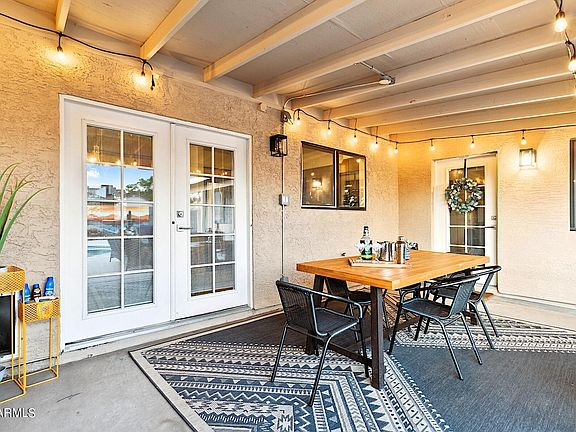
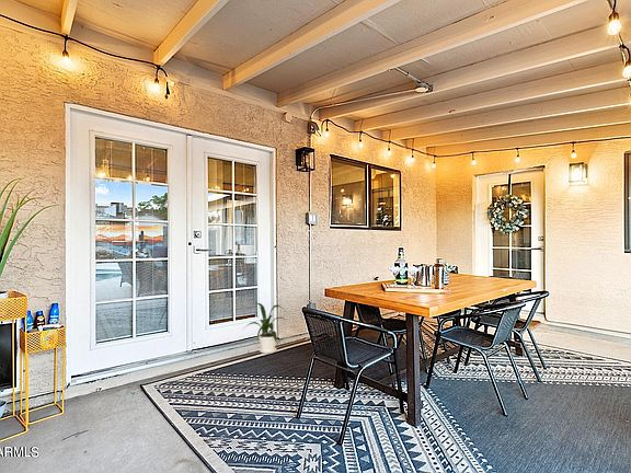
+ house plant [241,302,287,355]
